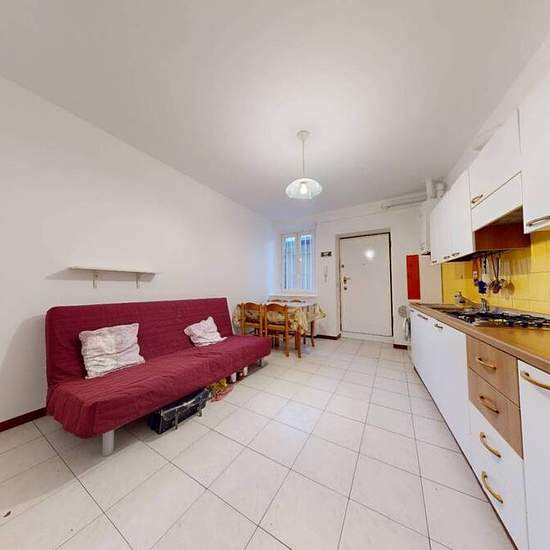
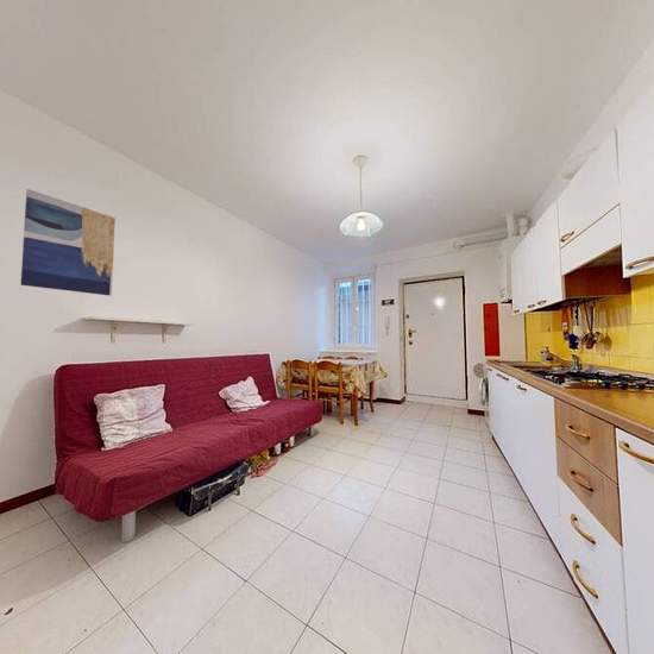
+ wall art [19,188,117,297]
